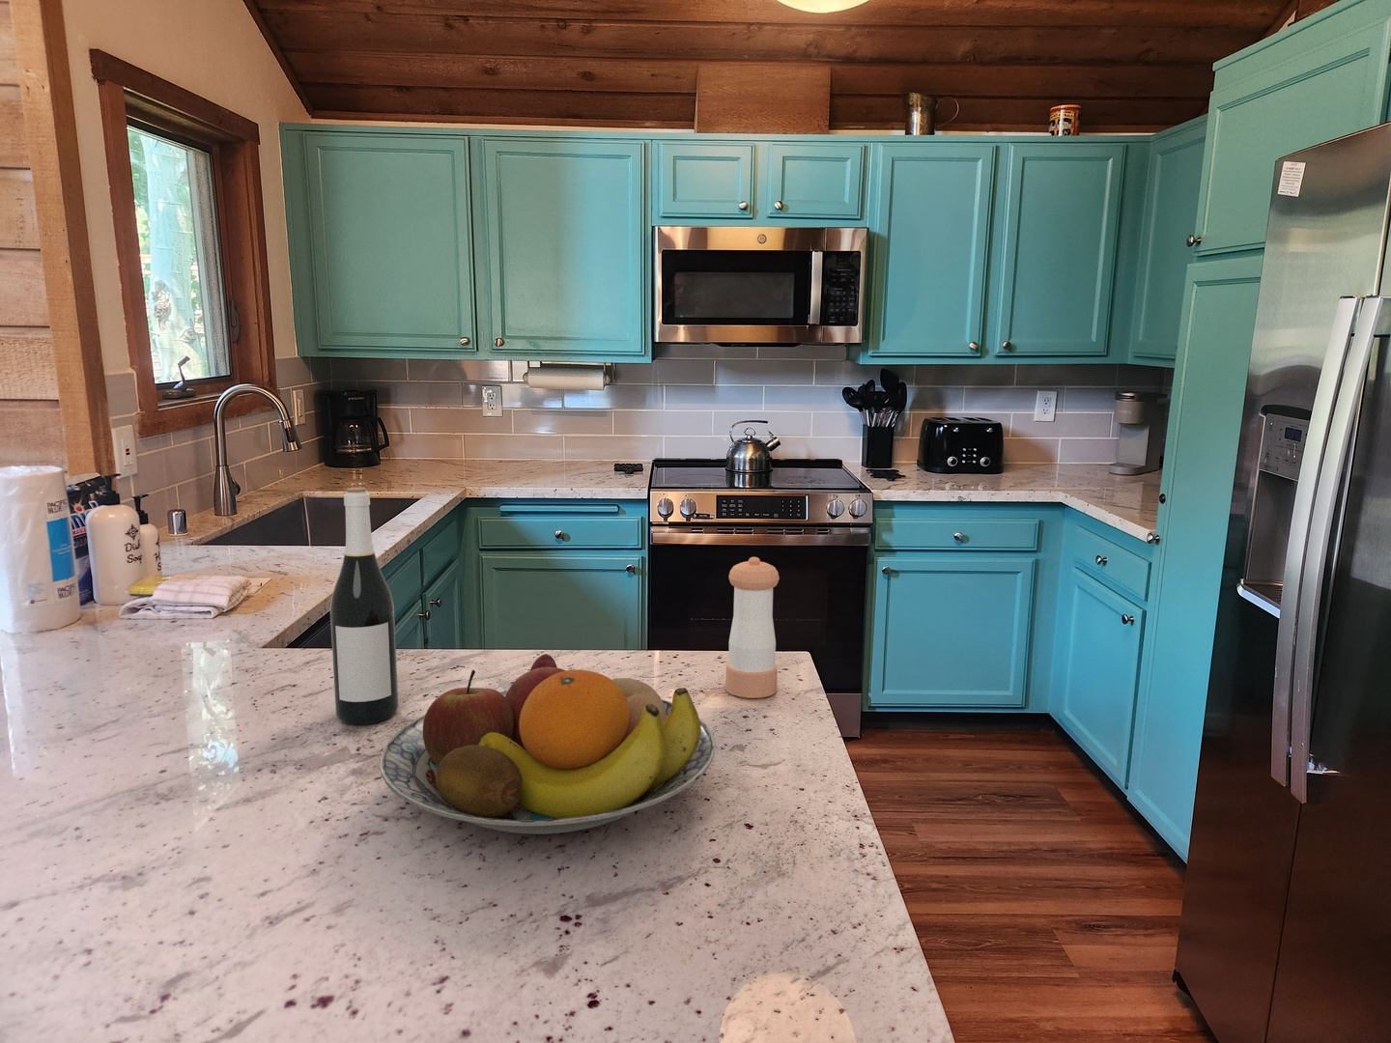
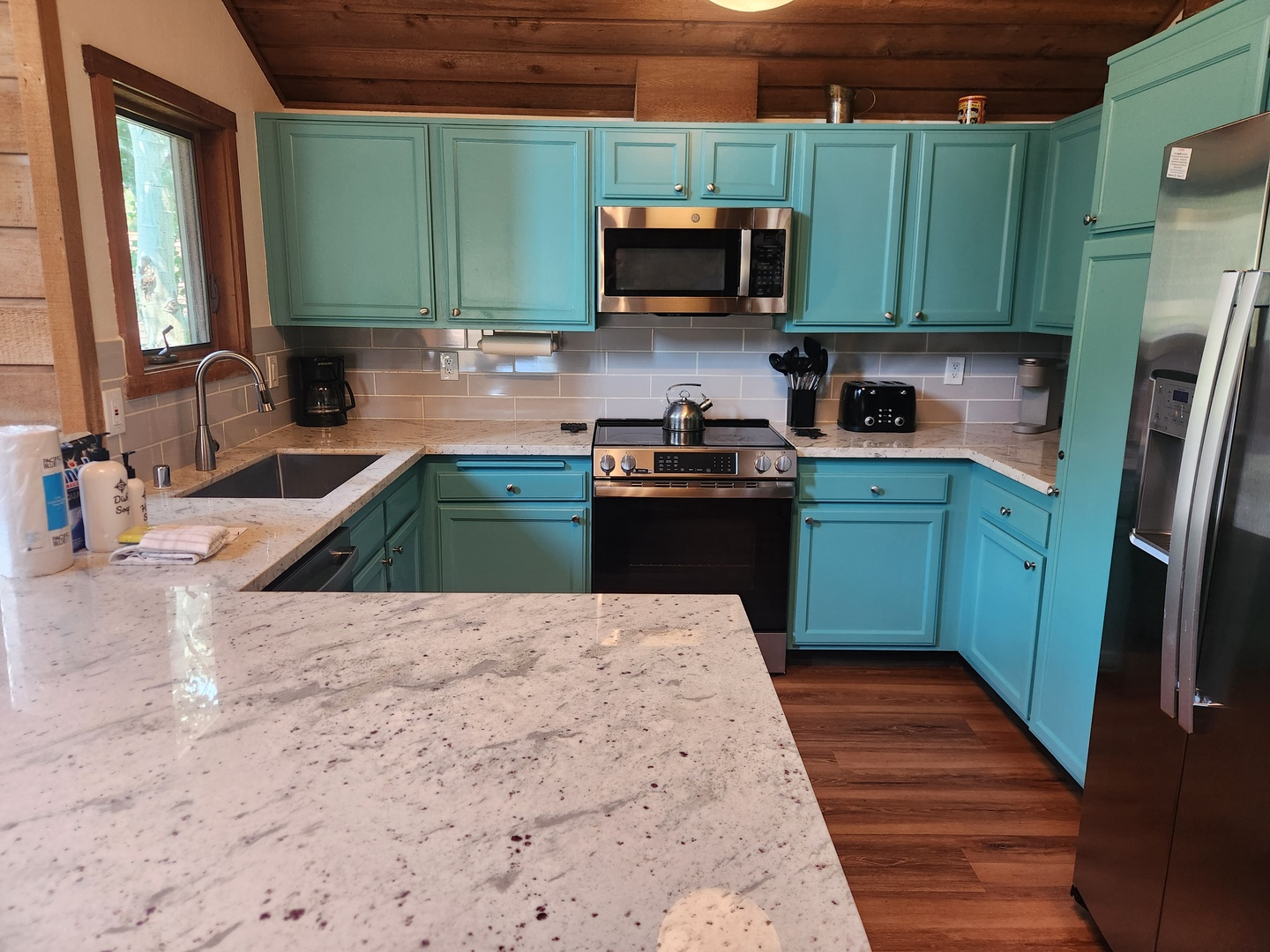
- fruit bowl [379,653,716,835]
- pepper shaker [724,557,781,699]
- wine bottle [330,486,399,725]
